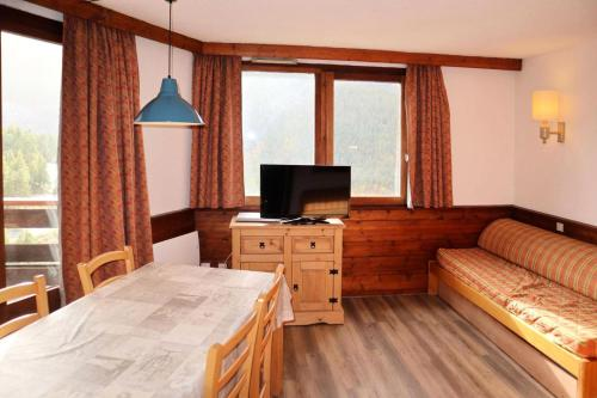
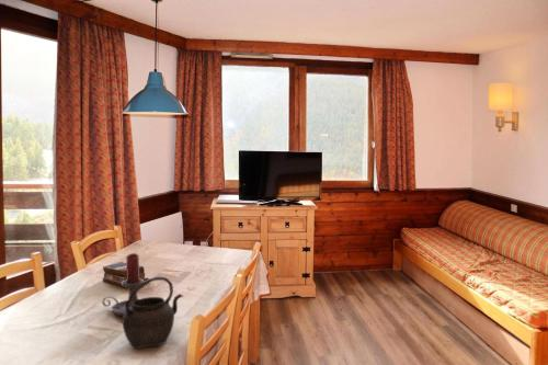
+ kettle [122,276,184,350]
+ candle holder [101,252,144,317]
+ book [101,261,150,287]
